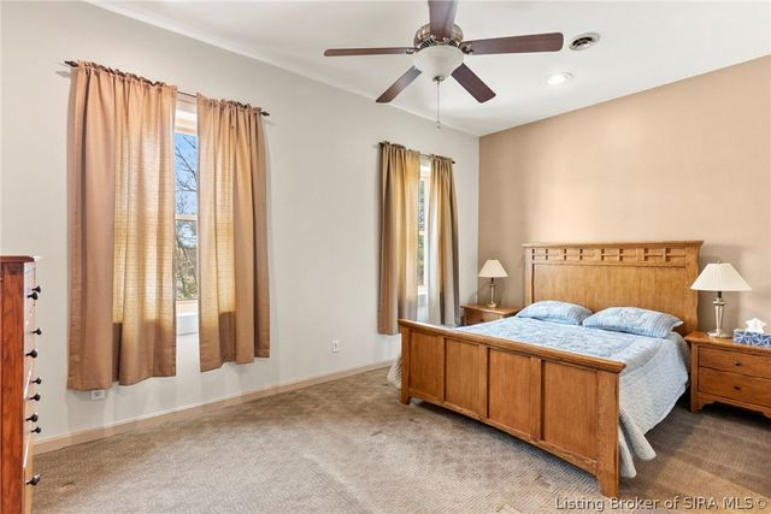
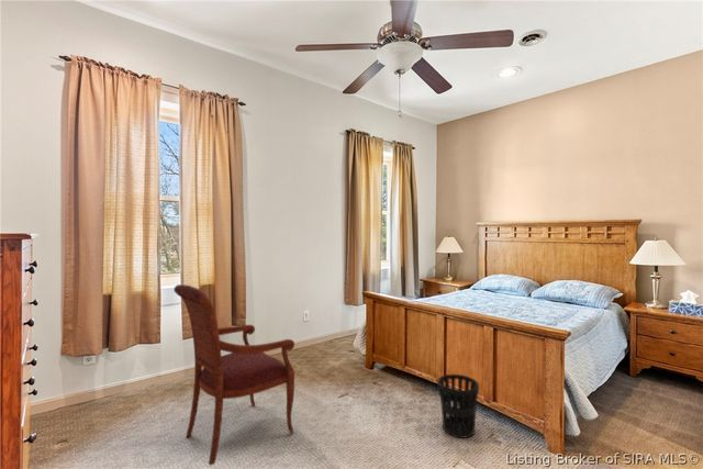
+ armchair [172,283,295,467]
+ wastebasket [437,373,480,439]
